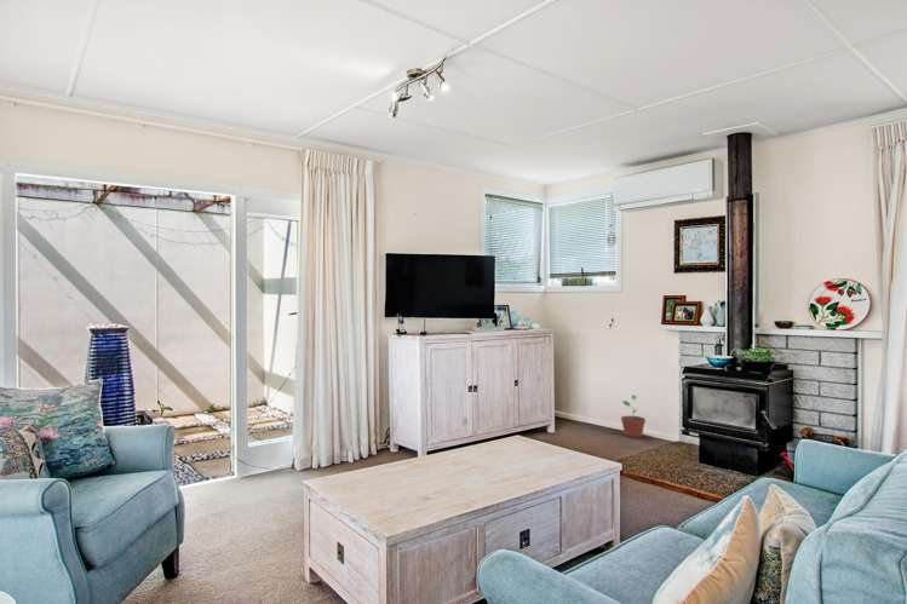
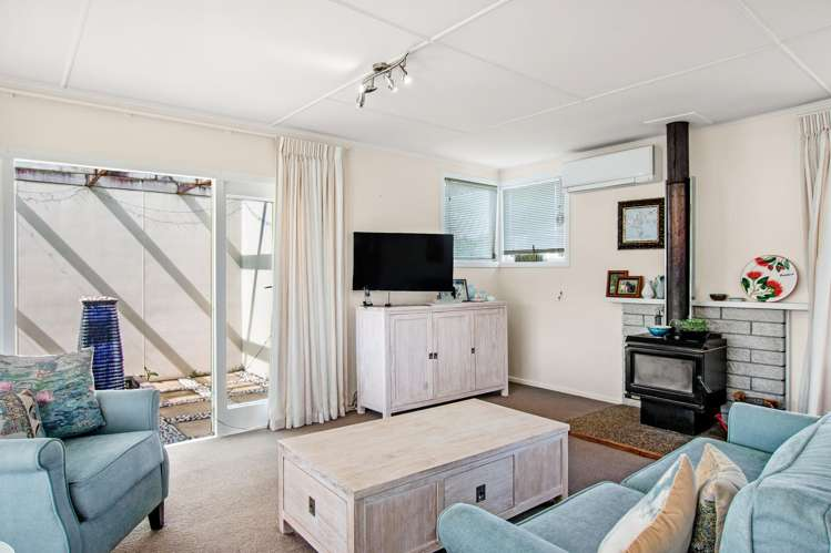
- potted plant [620,393,647,438]
